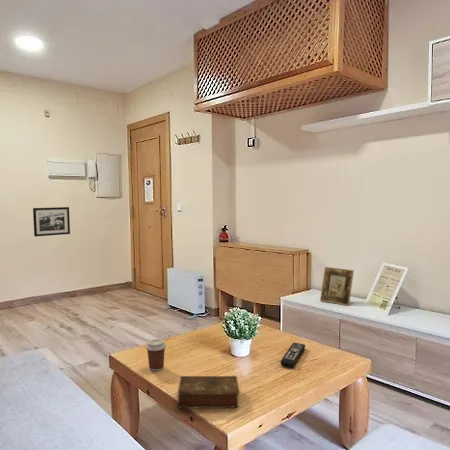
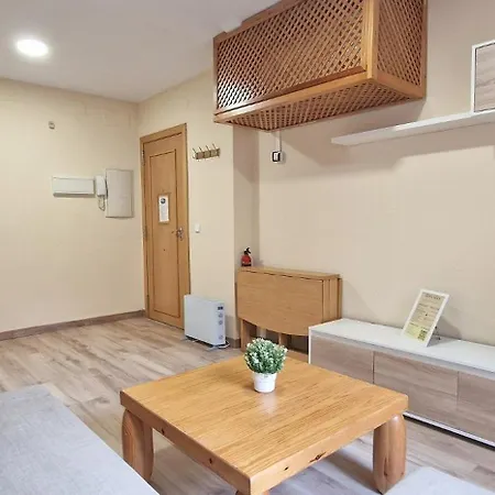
- picture frame [32,206,71,237]
- remote control [279,342,306,369]
- book [177,375,240,410]
- coffee cup [145,338,167,372]
- picture frame [319,266,355,307]
